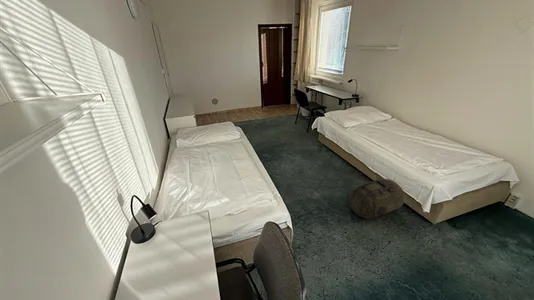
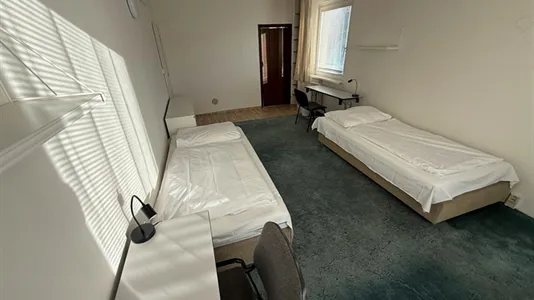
- backpack [348,176,405,220]
